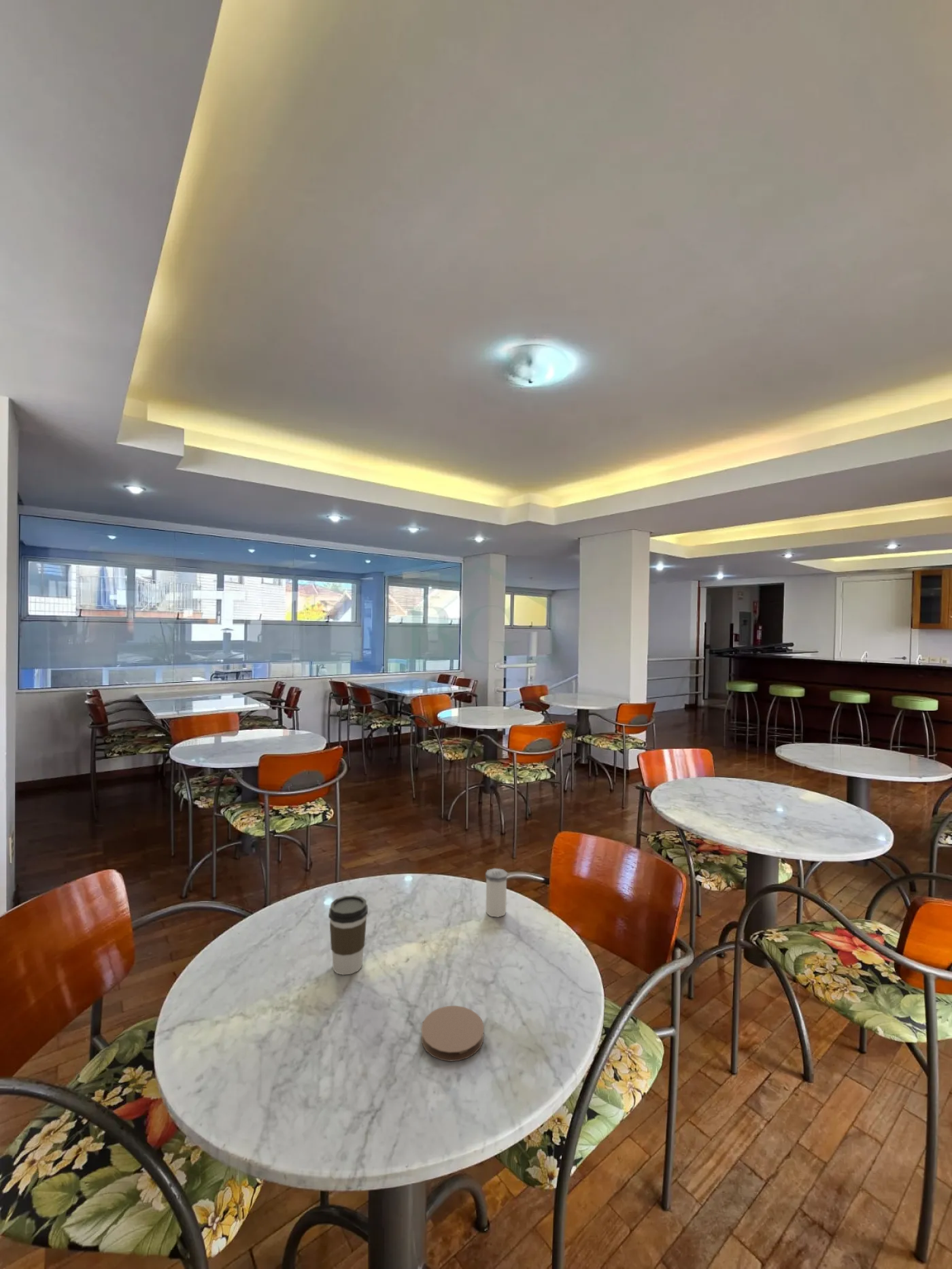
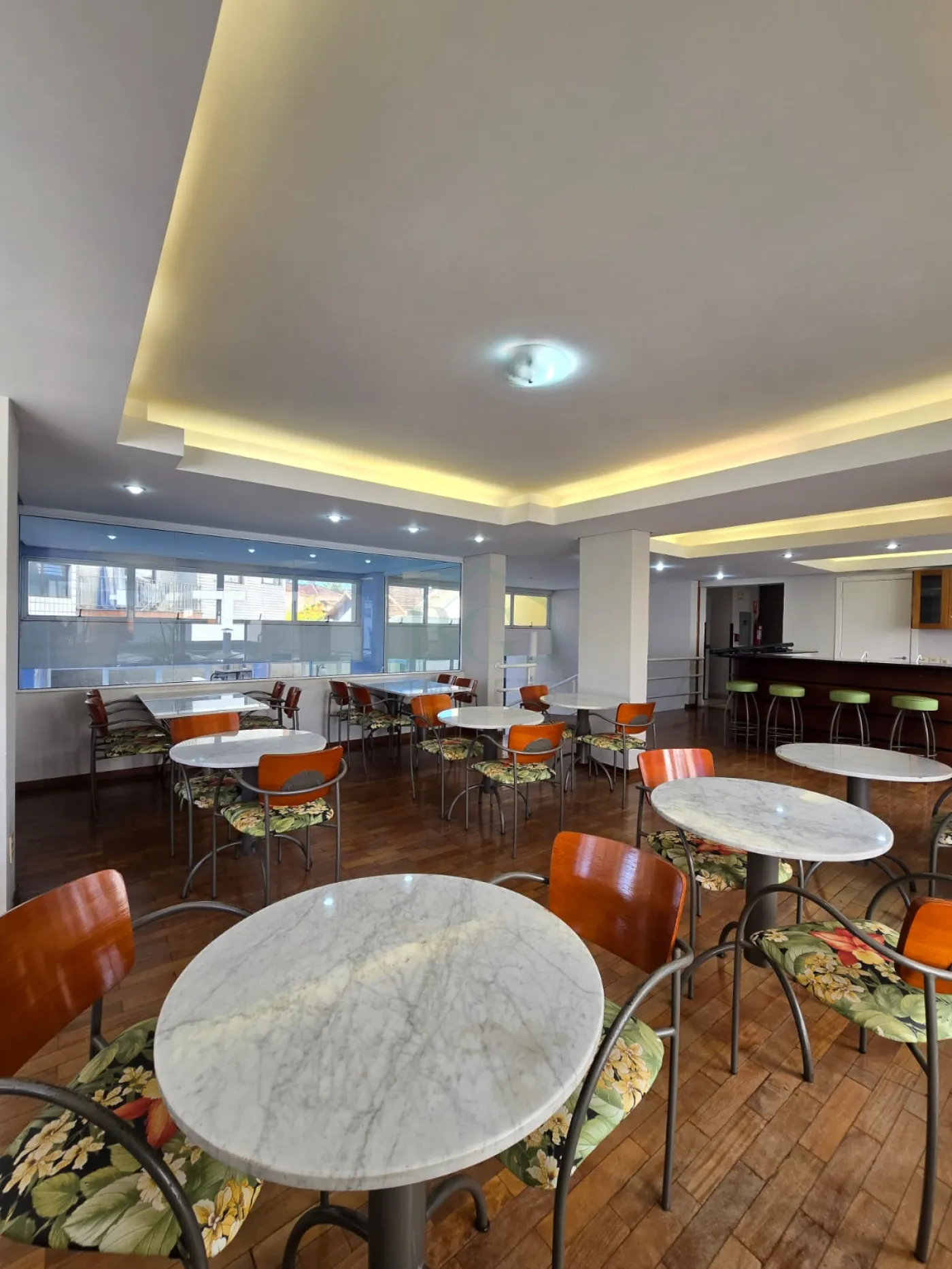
- salt shaker [485,868,509,918]
- coaster [420,1005,485,1062]
- coffee cup [328,894,369,976]
